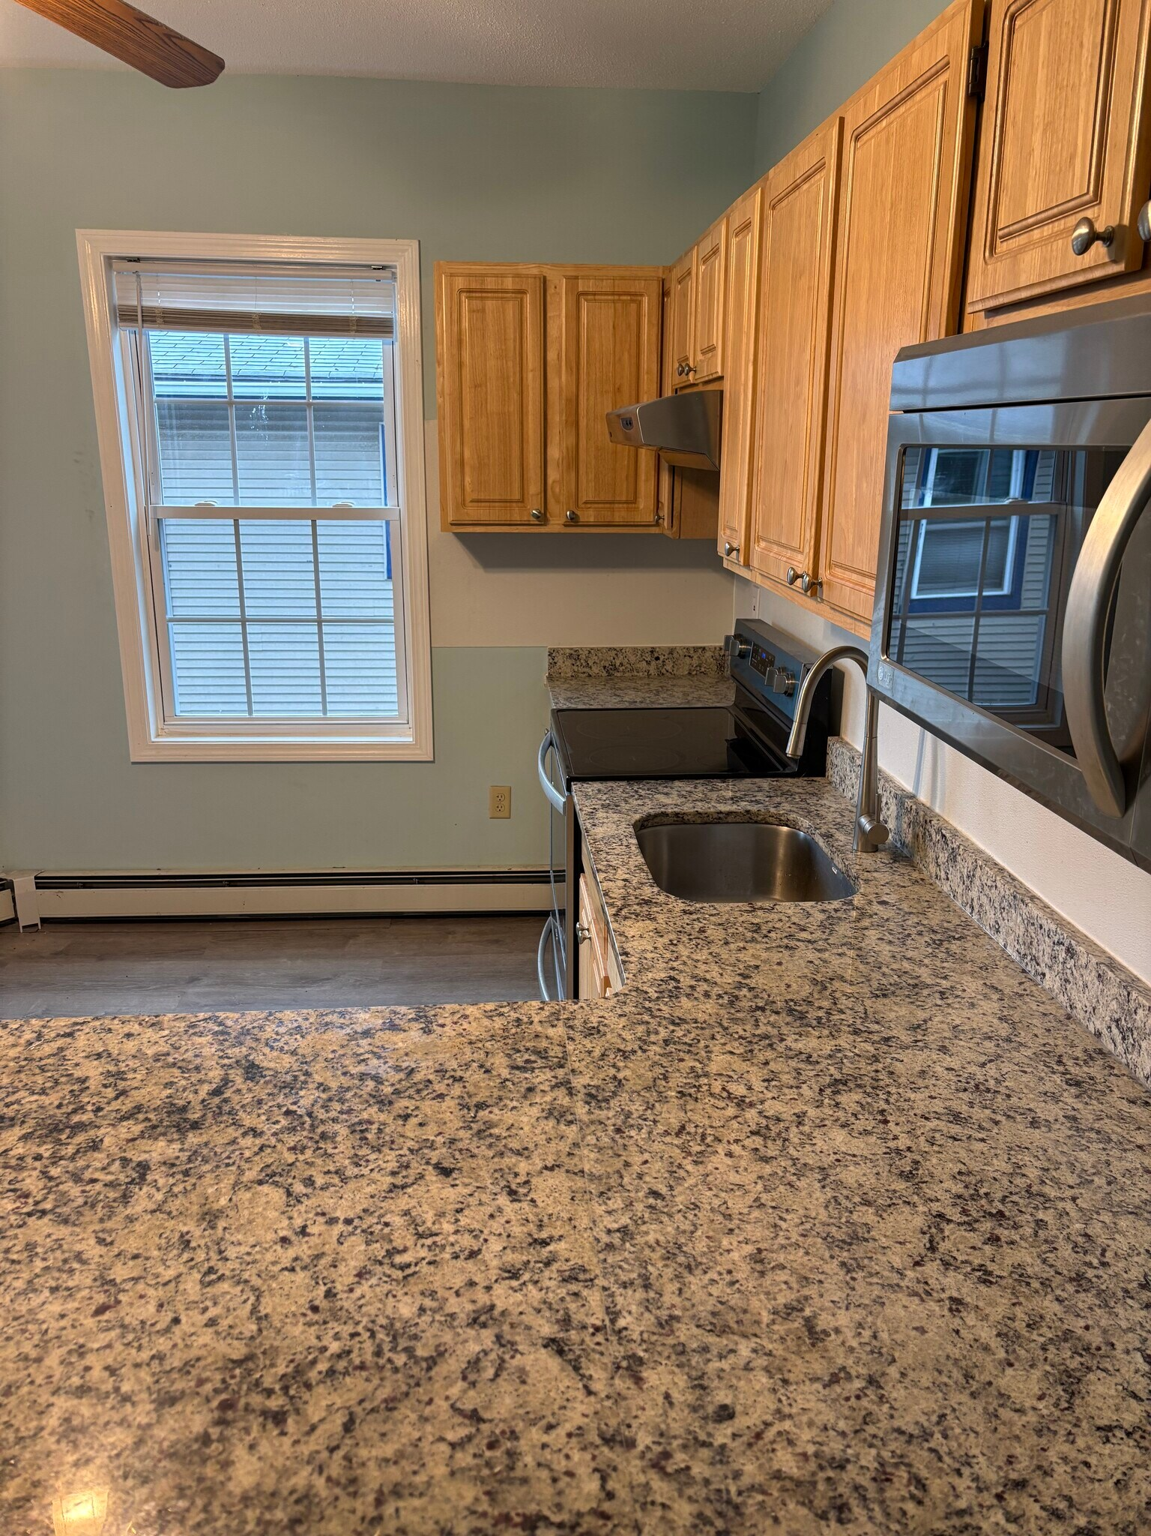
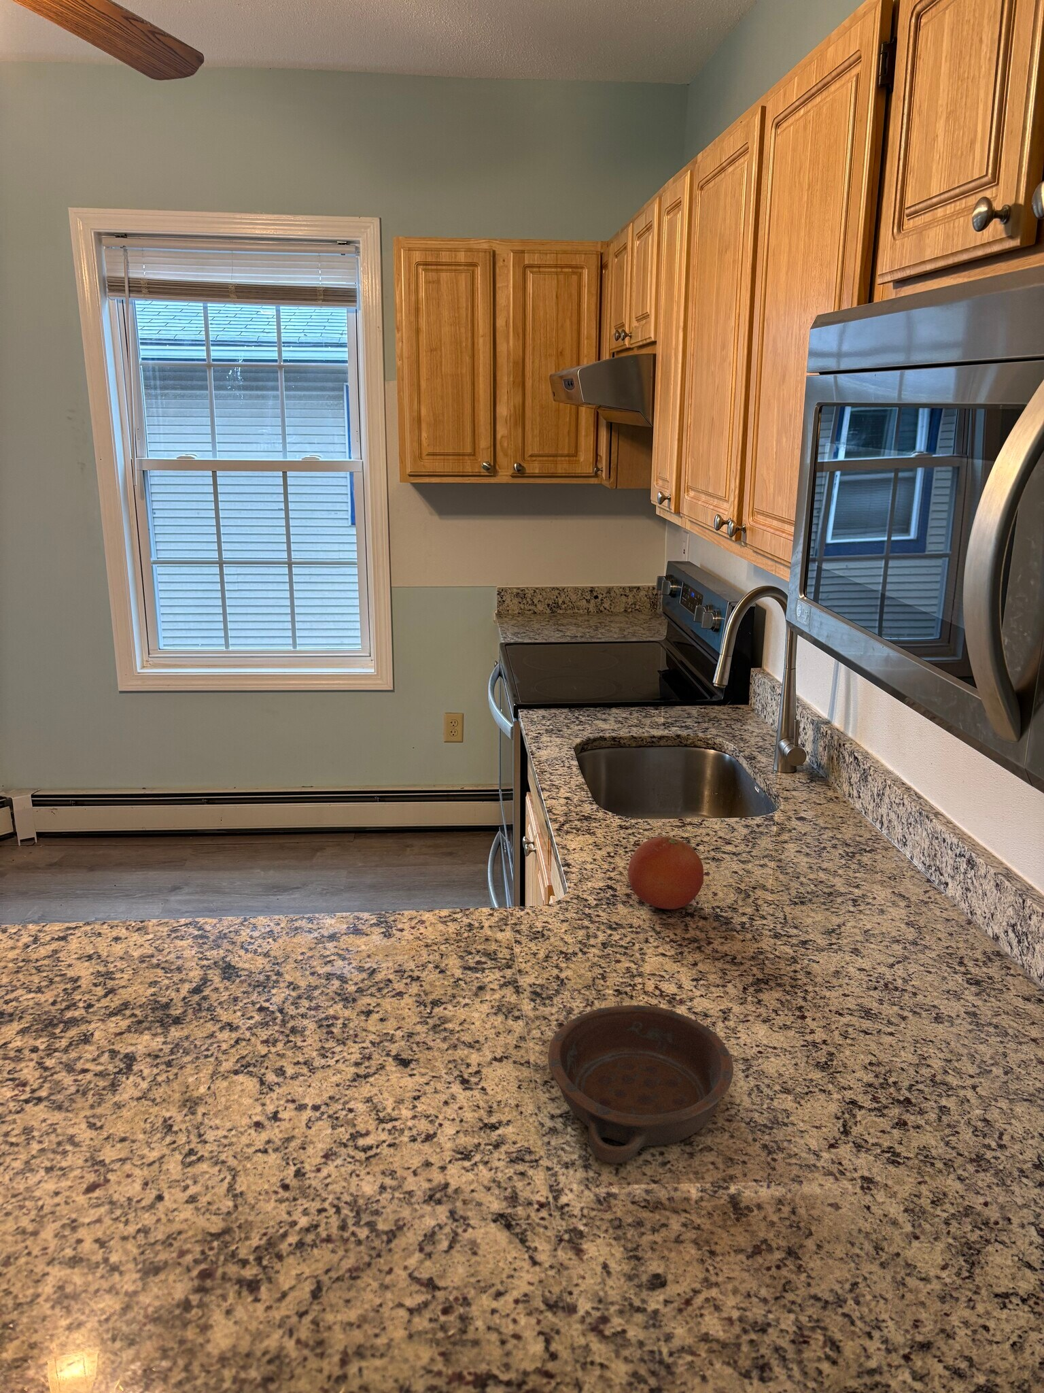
+ fruit [627,836,704,910]
+ dish [547,1005,734,1165]
